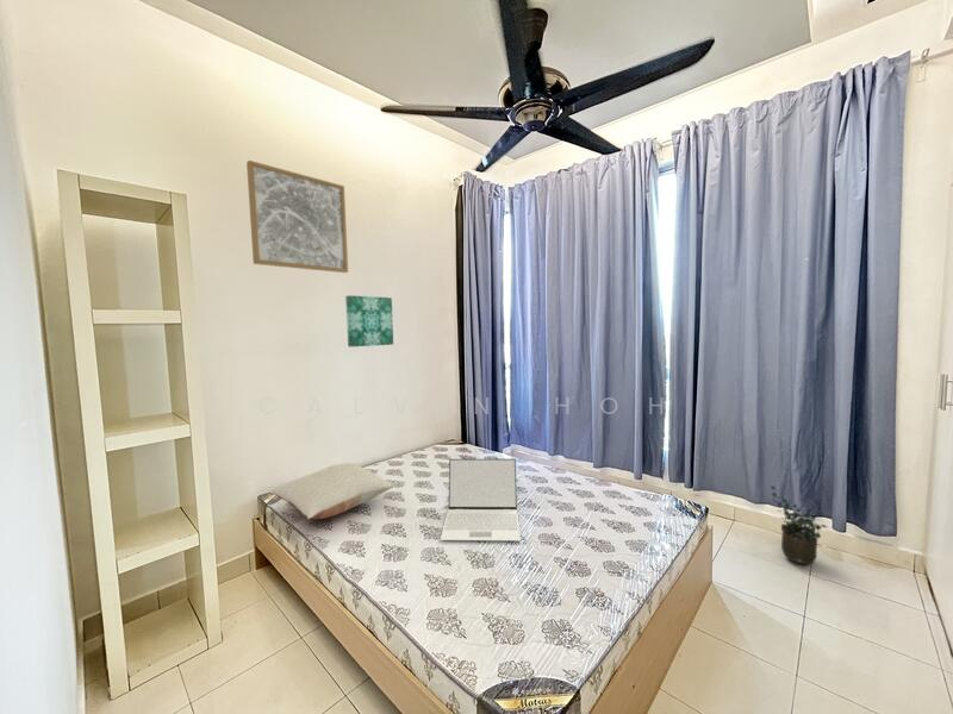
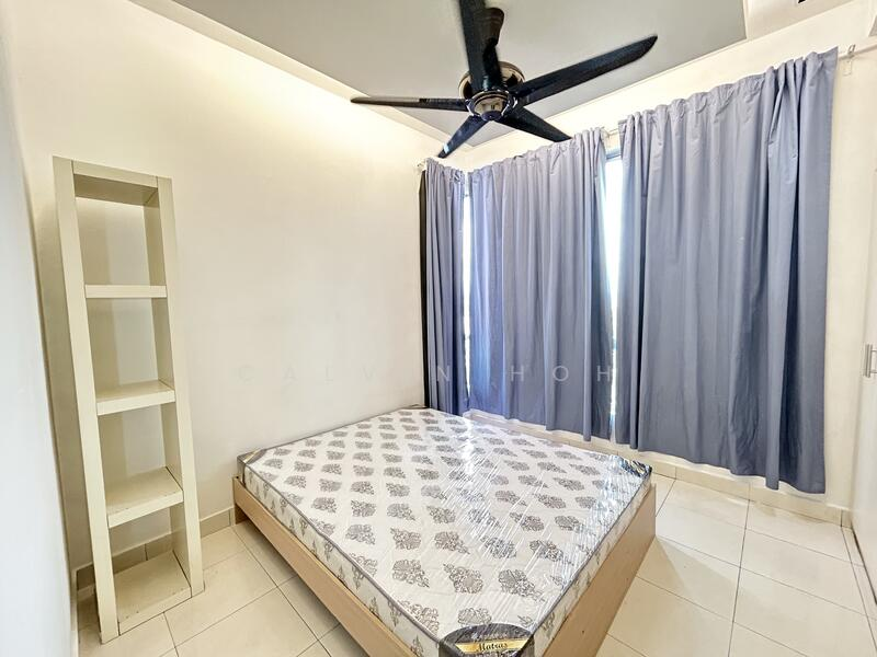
- pillow [268,462,394,521]
- potted plant [770,486,828,566]
- wall art [344,294,394,347]
- wall art [245,159,349,274]
- laptop [440,458,522,543]
